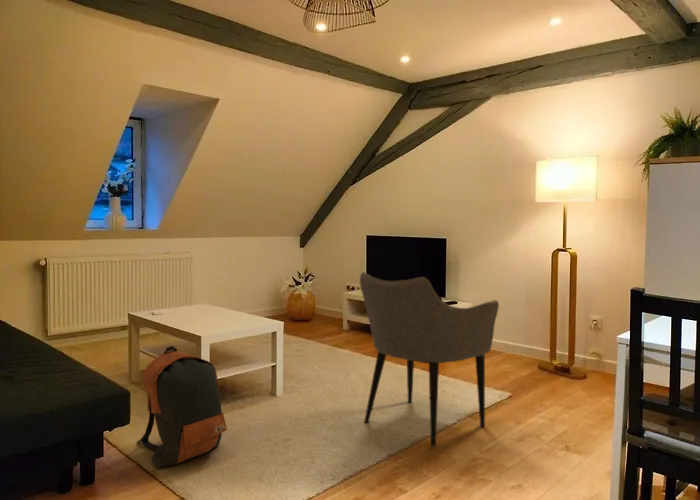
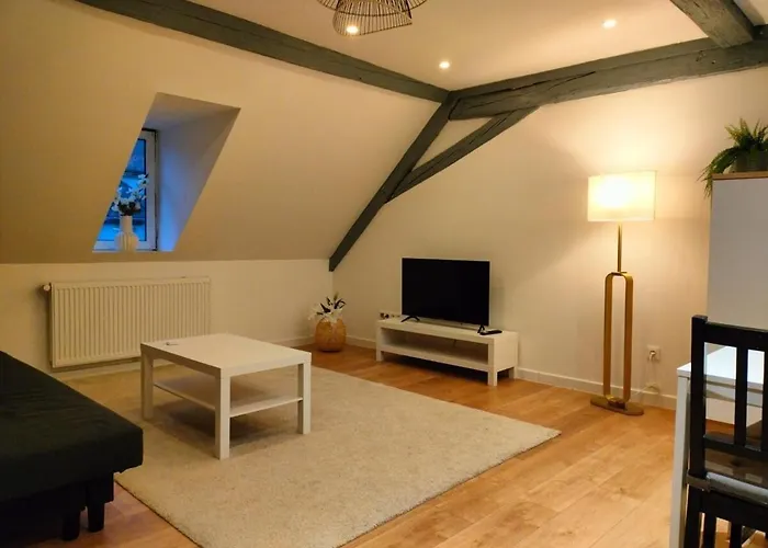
- armchair [359,271,500,448]
- backpack [135,345,228,469]
